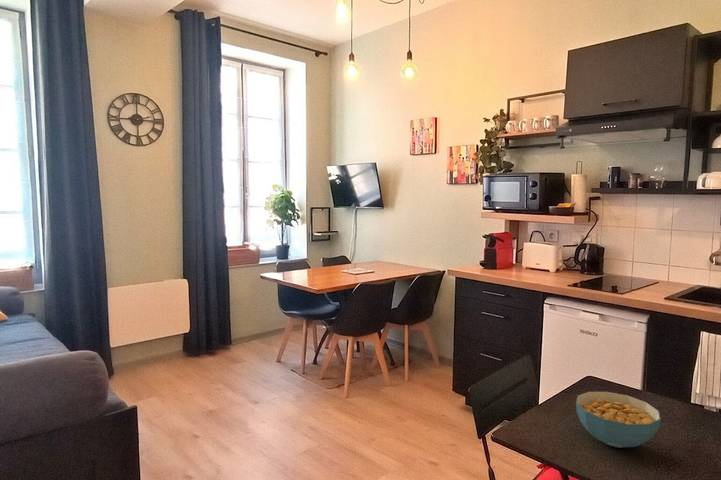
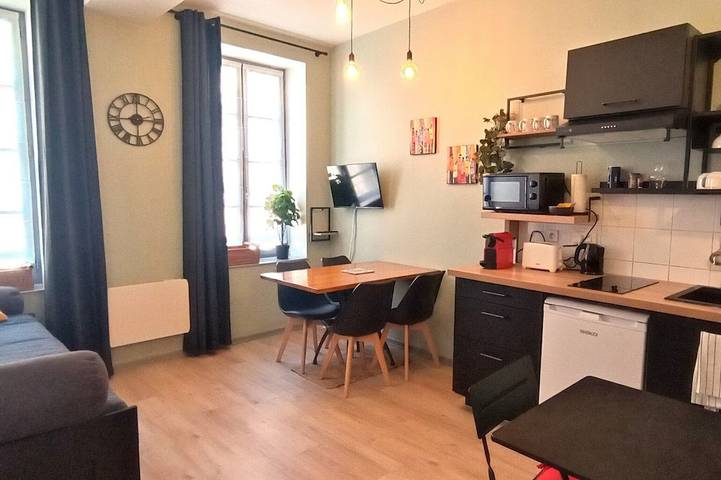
- cereal bowl [575,391,662,449]
